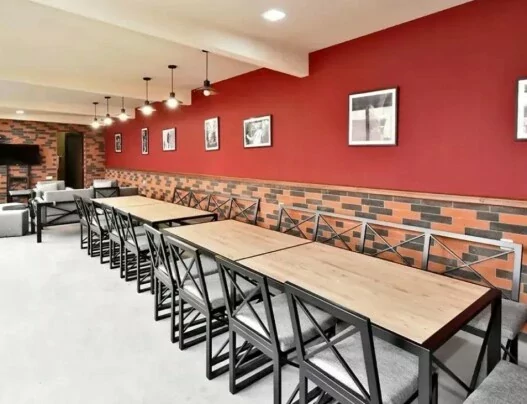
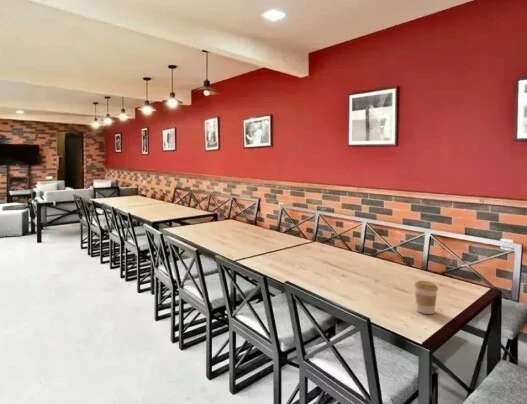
+ coffee cup [414,280,439,315]
